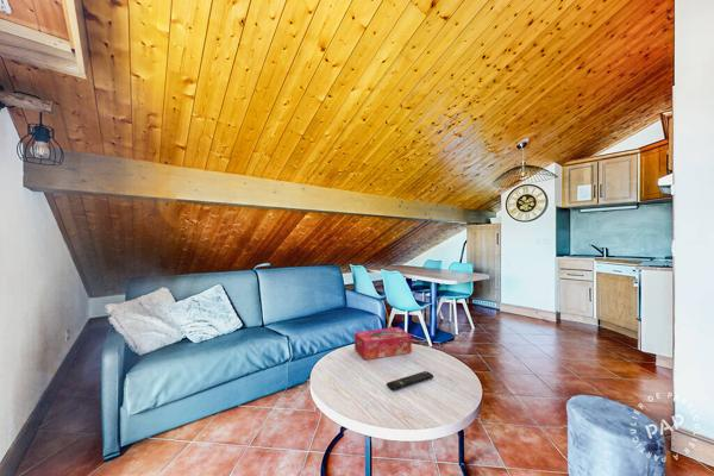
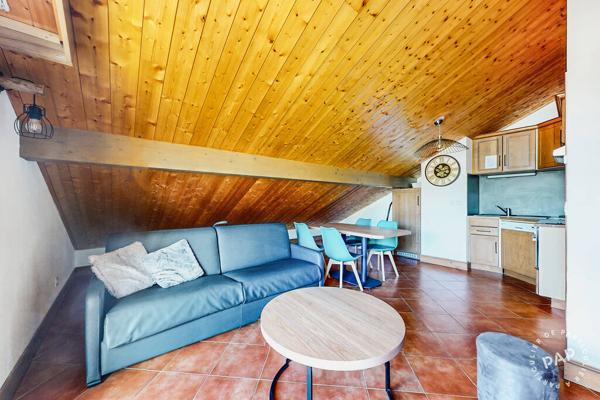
- tissue box [353,326,413,361]
- remote control [386,370,434,392]
